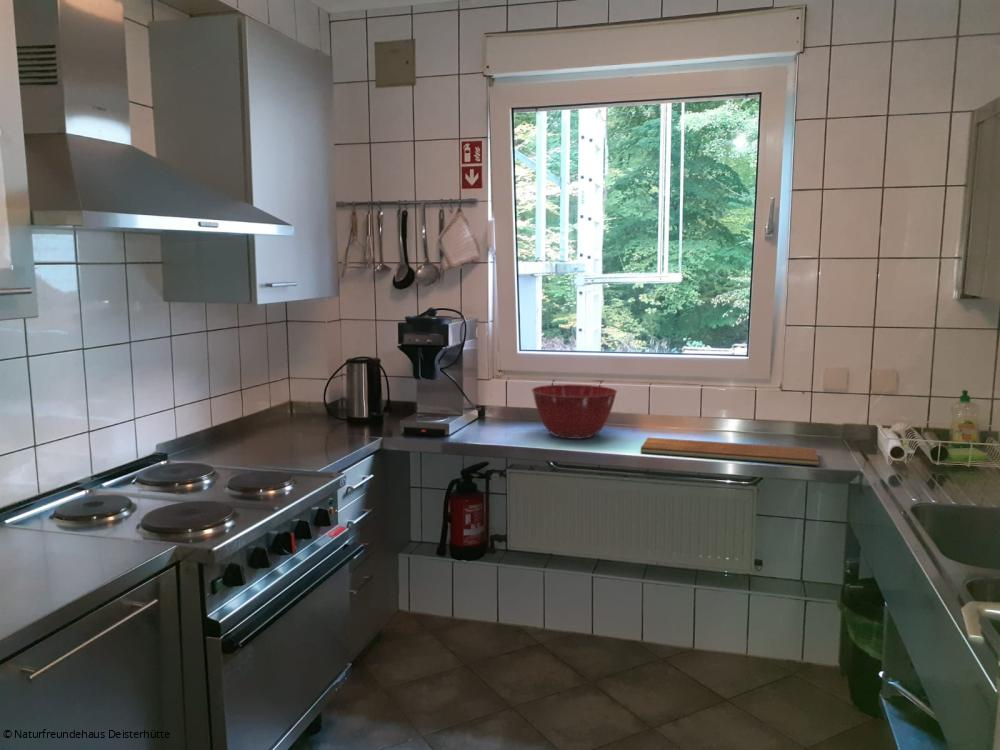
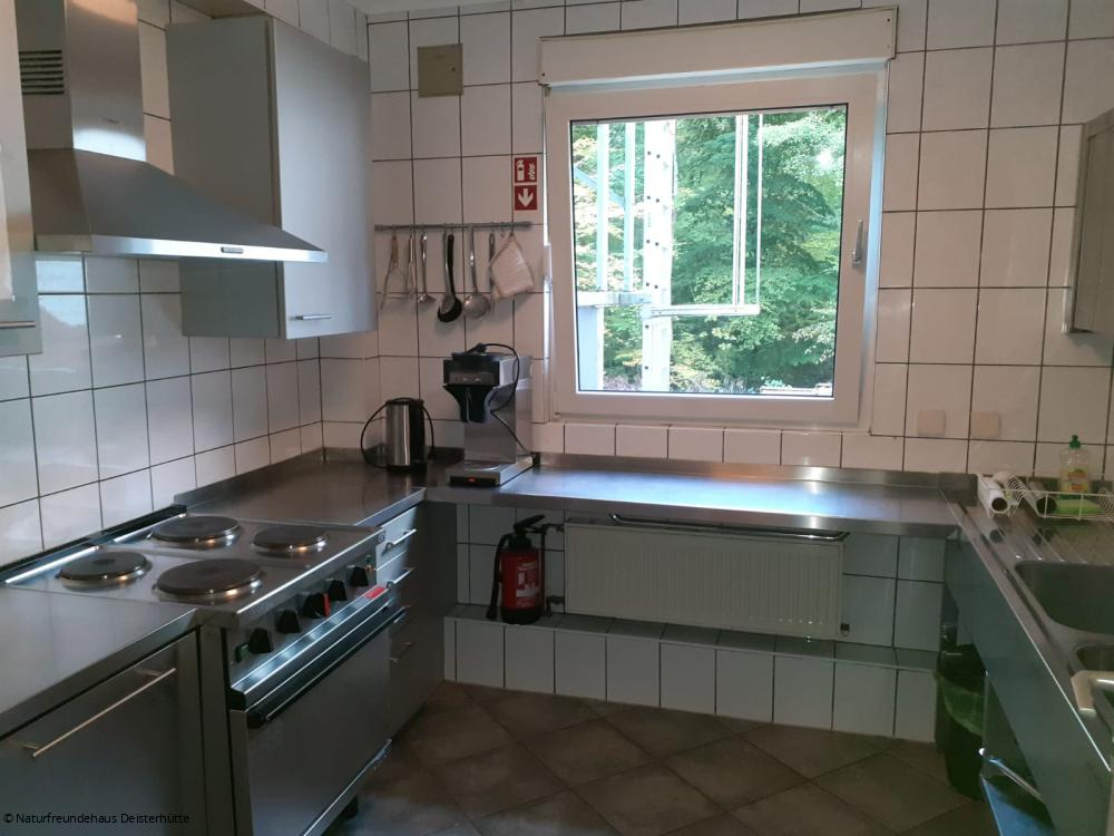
- mixing bowl [531,383,618,440]
- chopping board [639,436,820,467]
